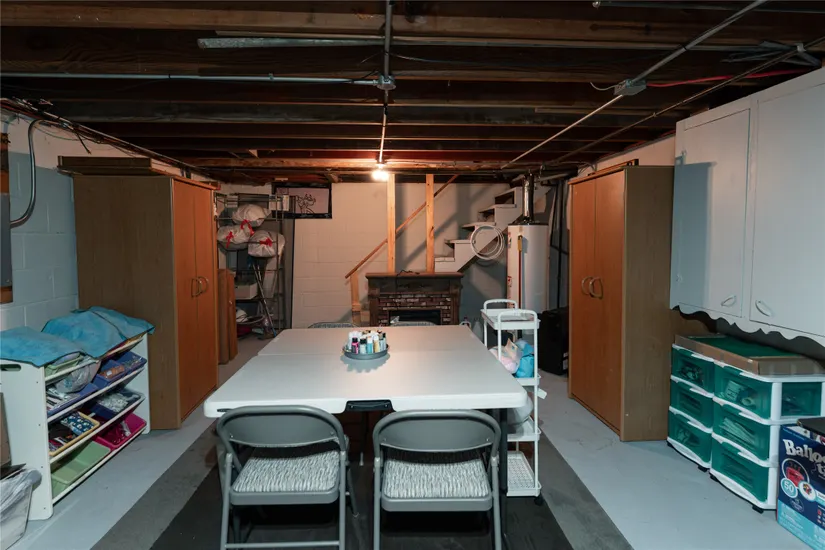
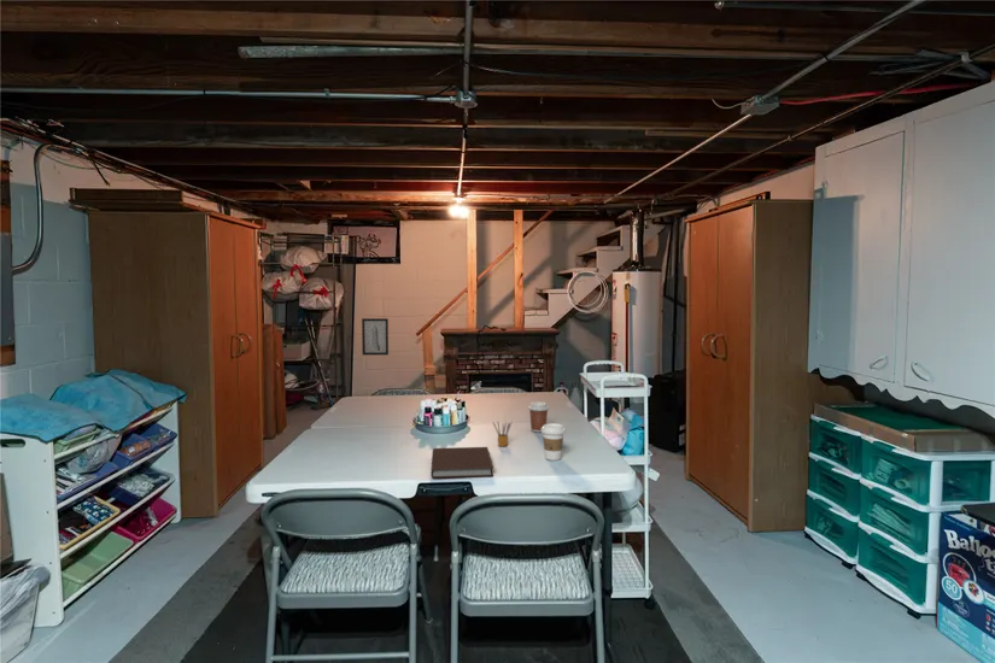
+ pencil box [492,419,514,447]
+ wall art [361,317,390,356]
+ coffee cup [527,400,550,433]
+ notebook [431,446,494,480]
+ coffee cup [540,422,567,462]
